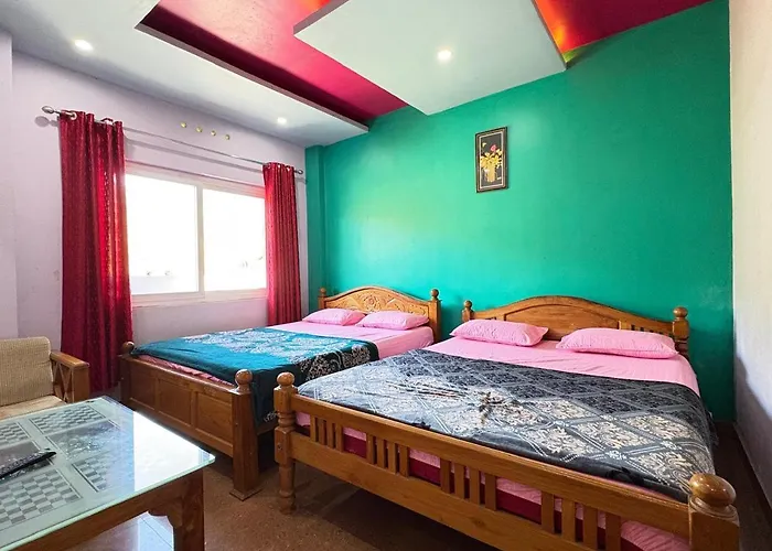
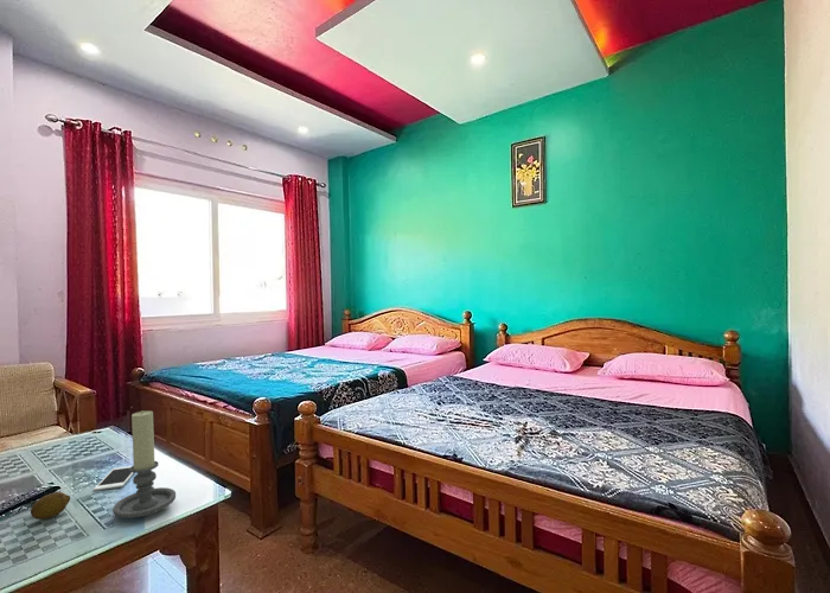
+ fruit [30,491,71,521]
+ candle holder [111,409,177,519]
+ cell phone [92,465,134,492]
